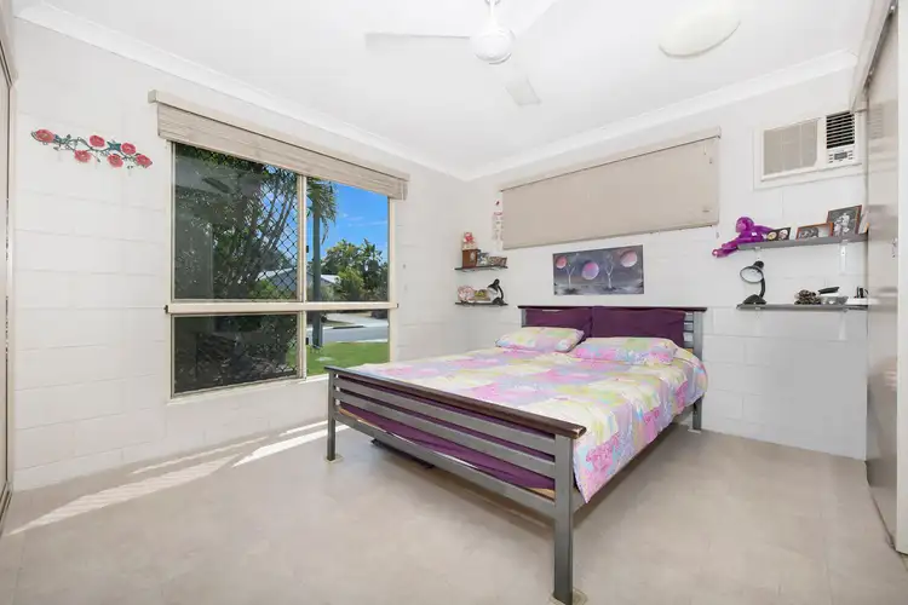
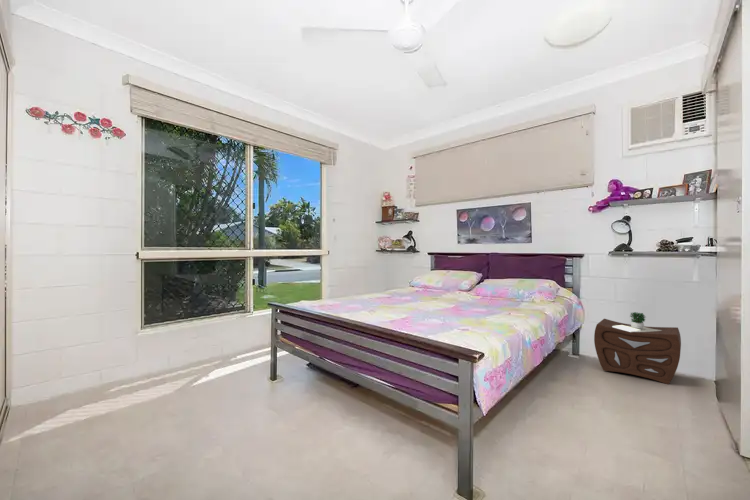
+ nightstand [593,311,682,385]
